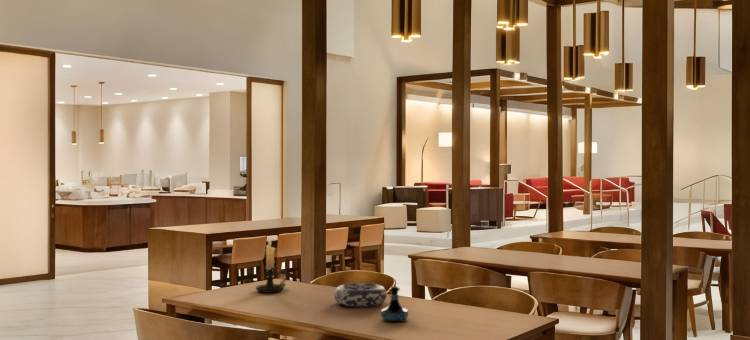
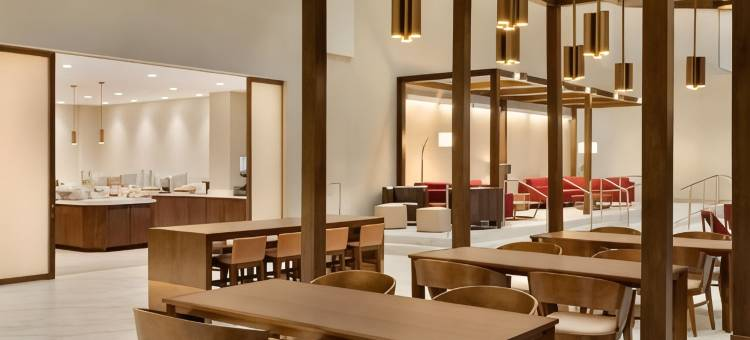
- tequila bottle [380,285,409,323]
- candle holder [255,238,288,294]
- decorative bowl [333,282,388,308]
